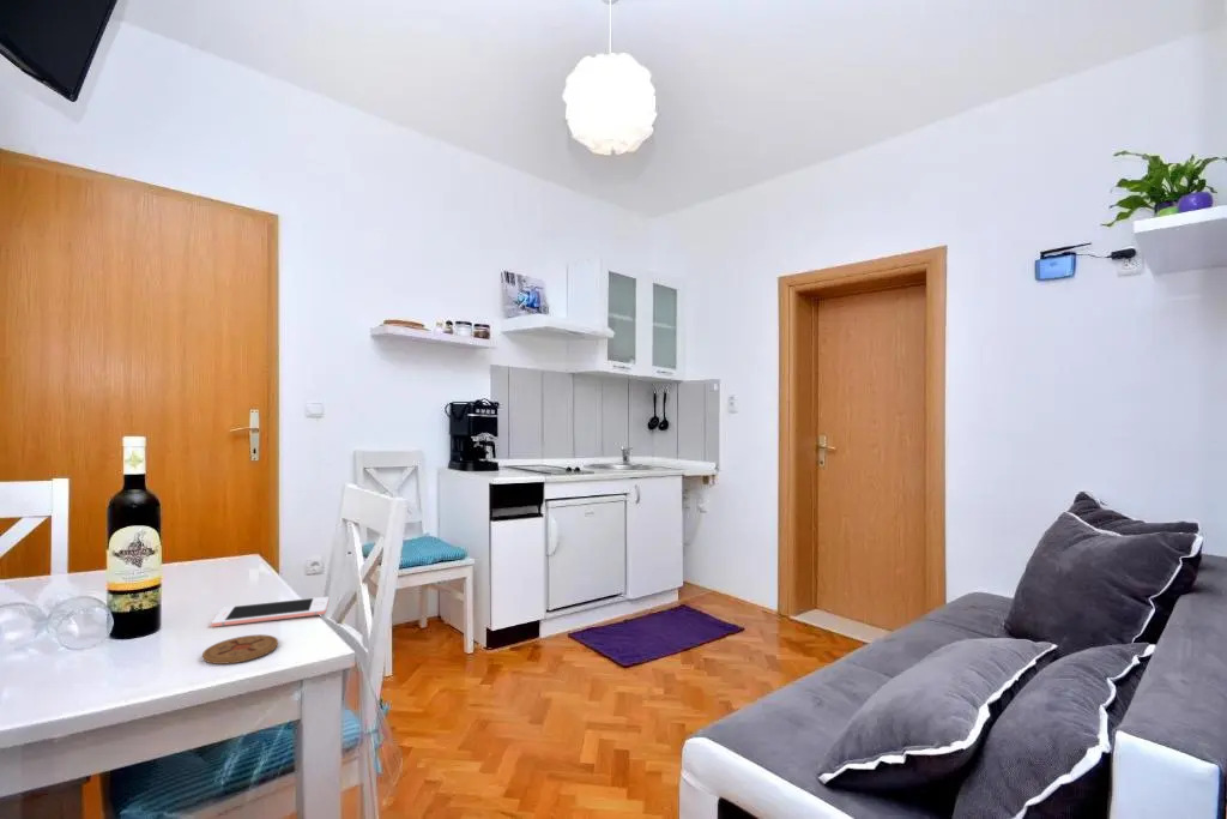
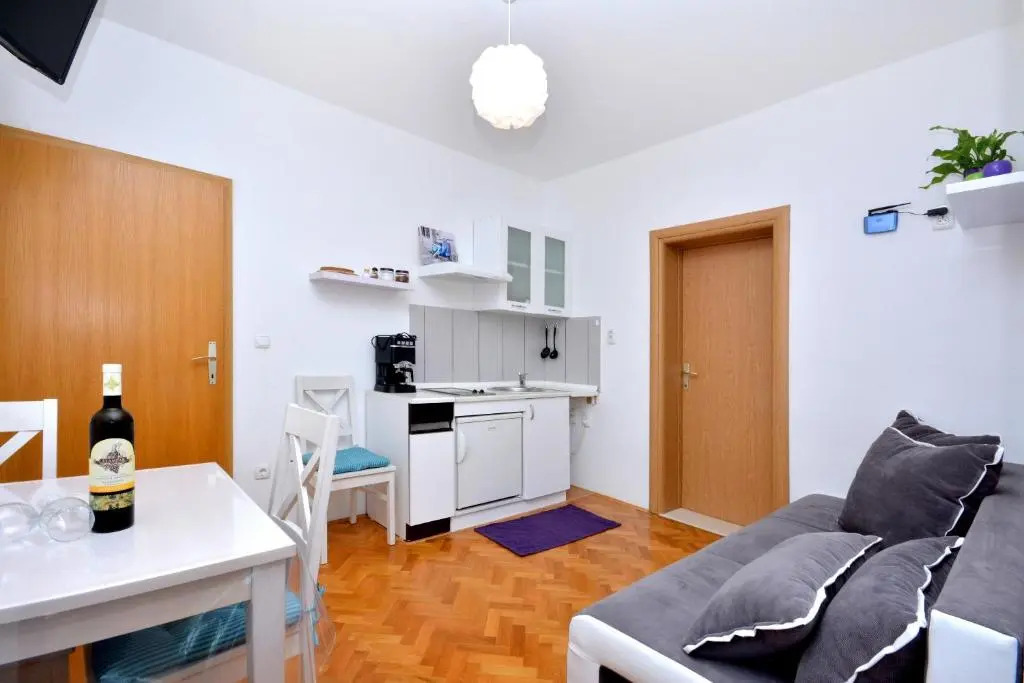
- coaster [201,633,279,666]
- cell phone [211,596,330,628]
